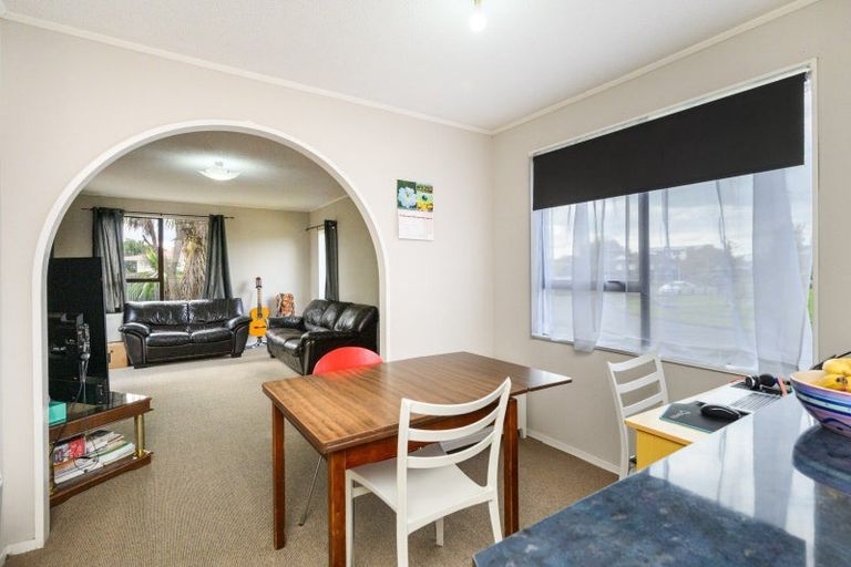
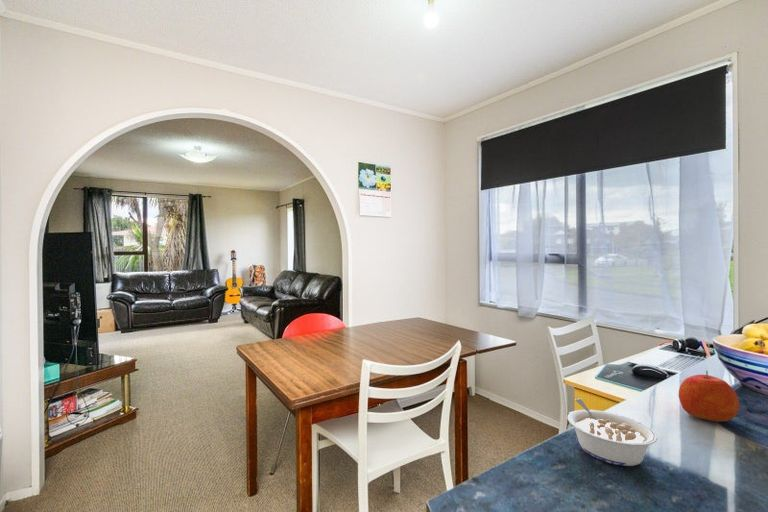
+ legume [567,398,658,467]
+ apple [678,370,740,423]
